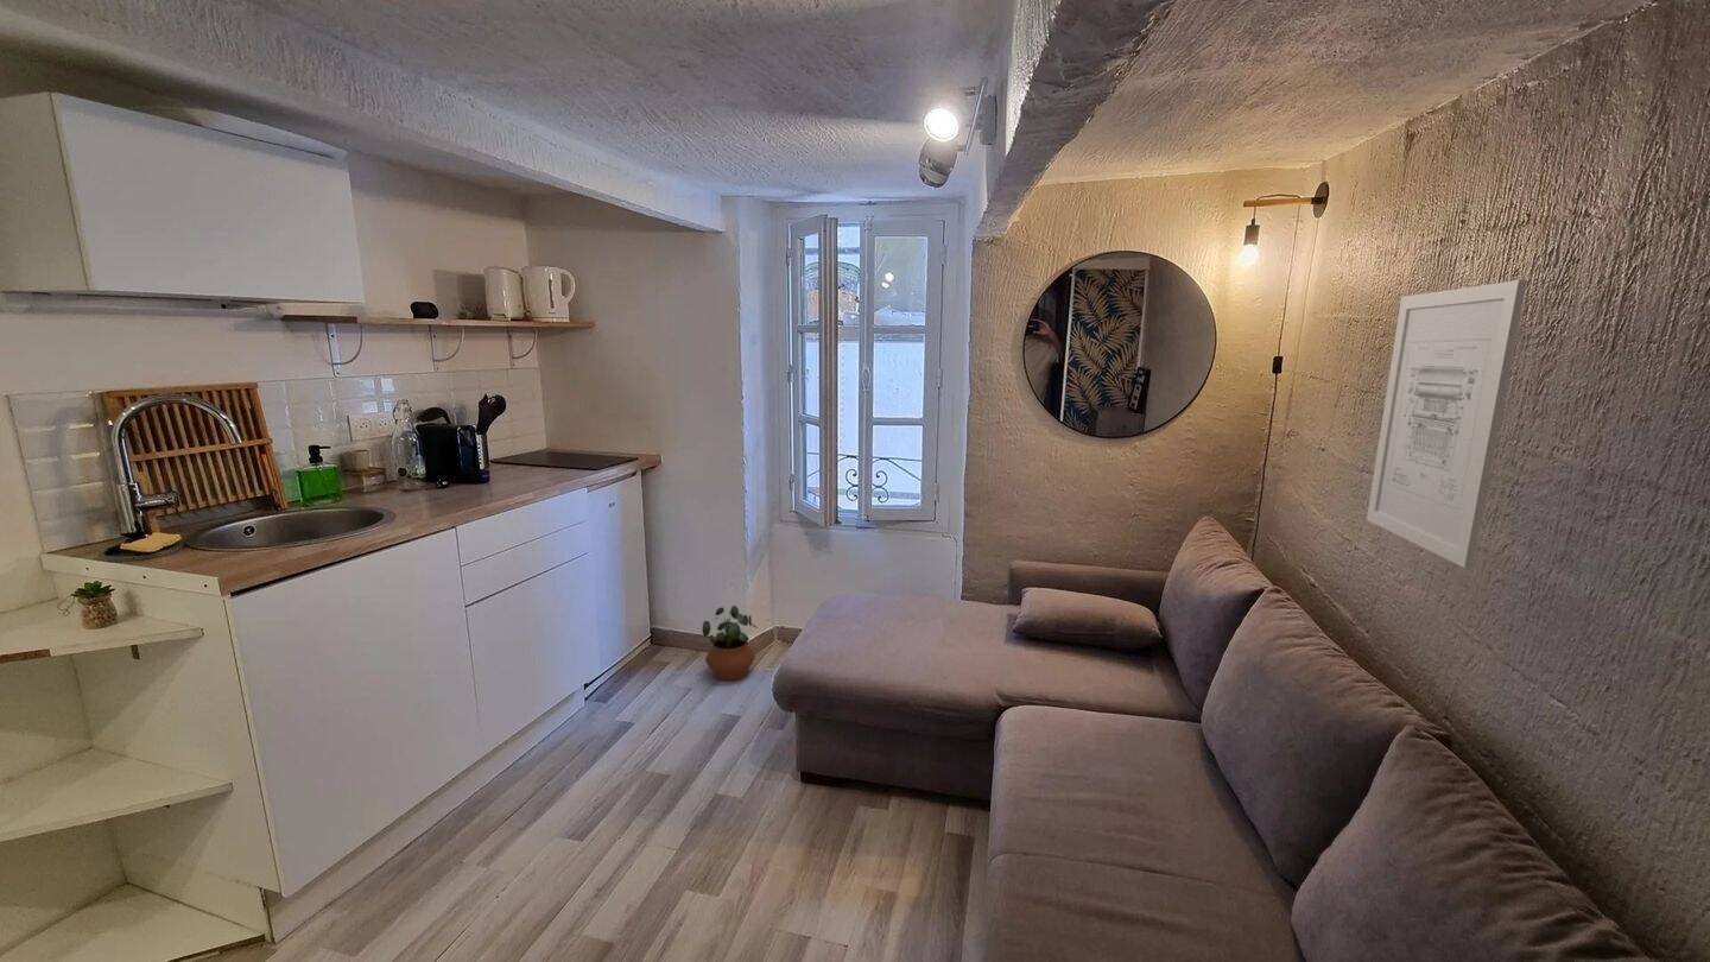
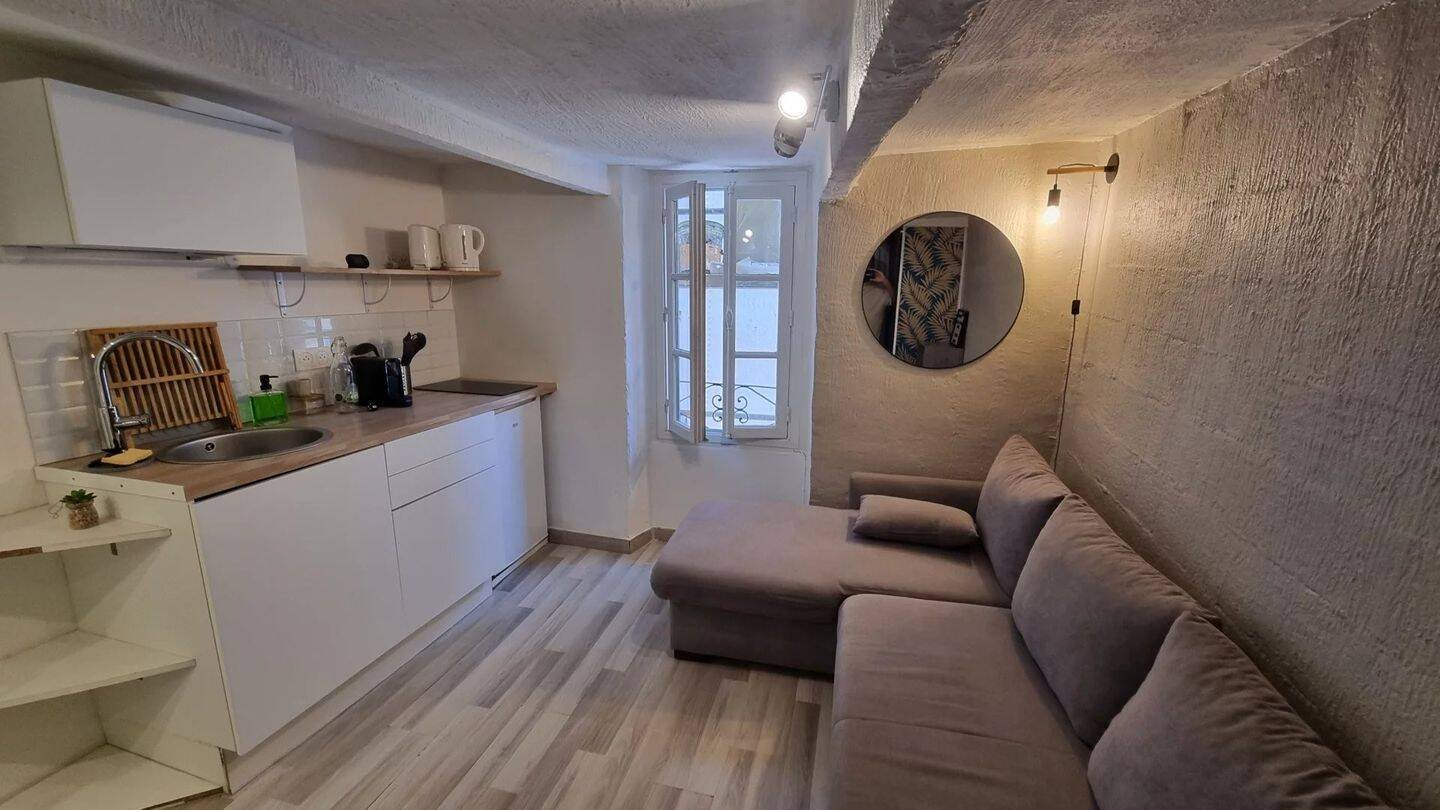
- potted plant [701,605,759,682]
- wall art [1366,279,1528,570]
